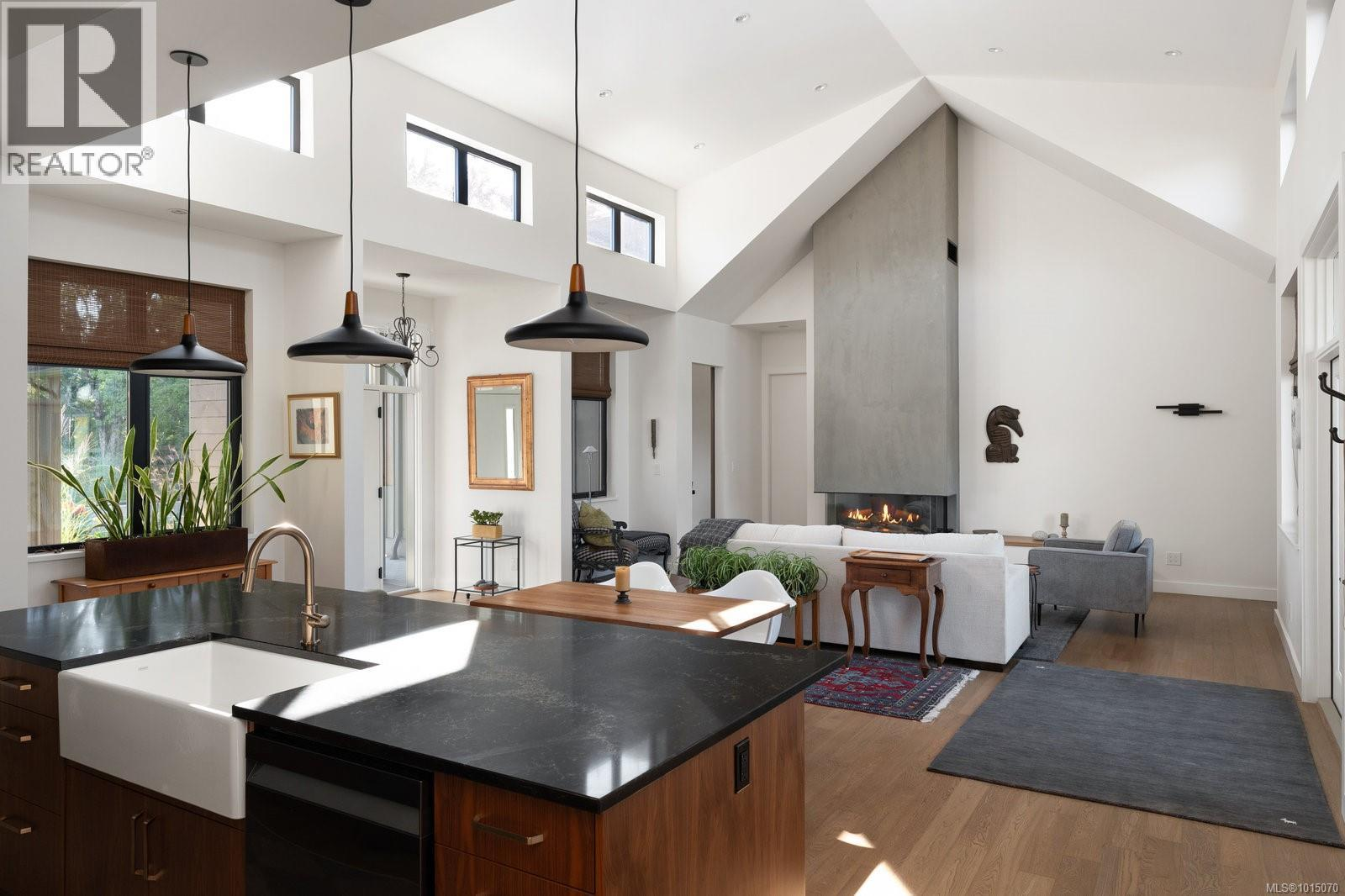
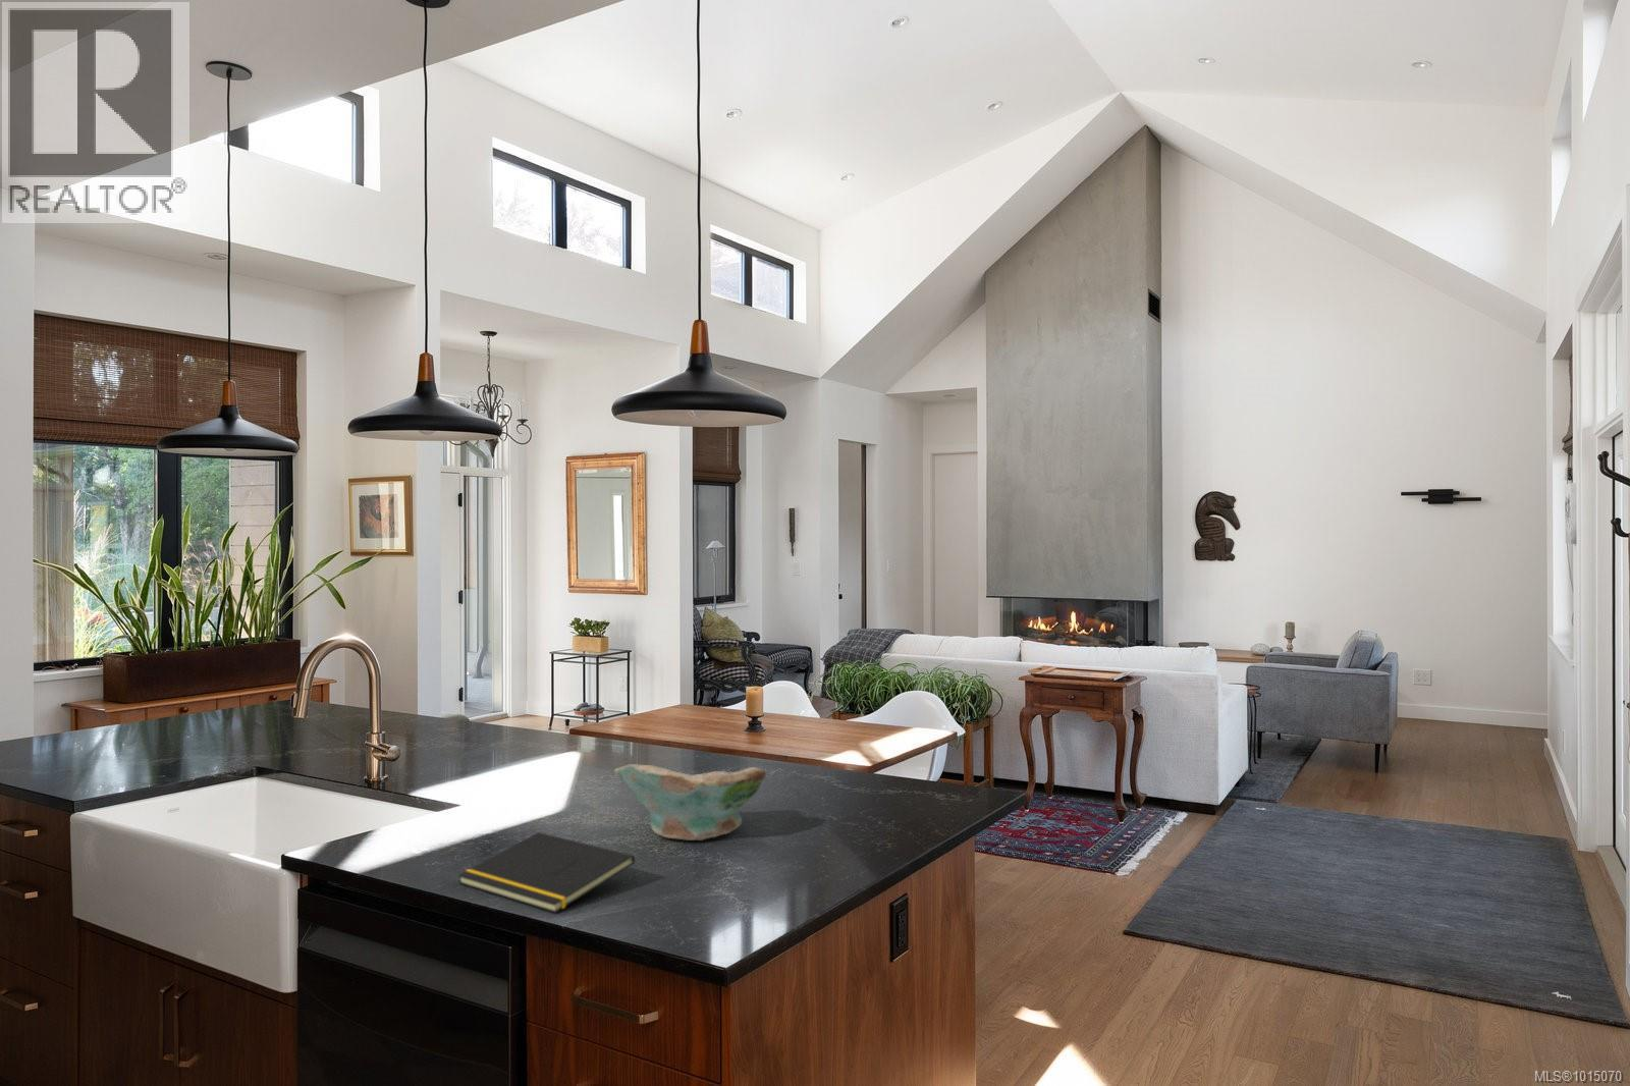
+ notepad [457,831,636,914]
+ bowl [614,764,767,841]
